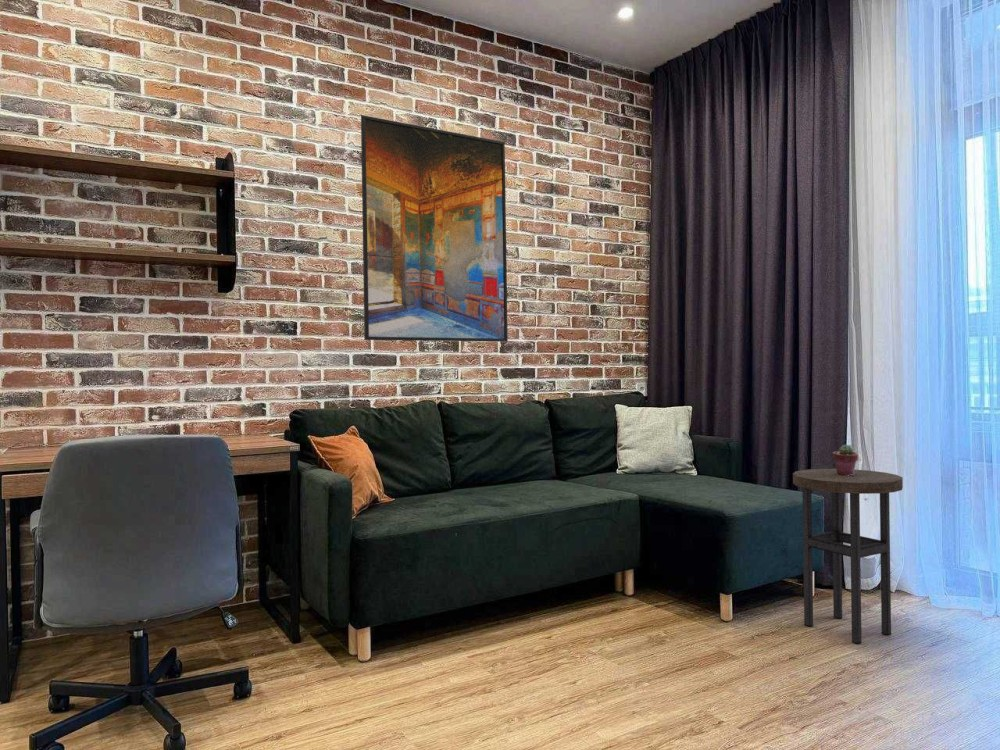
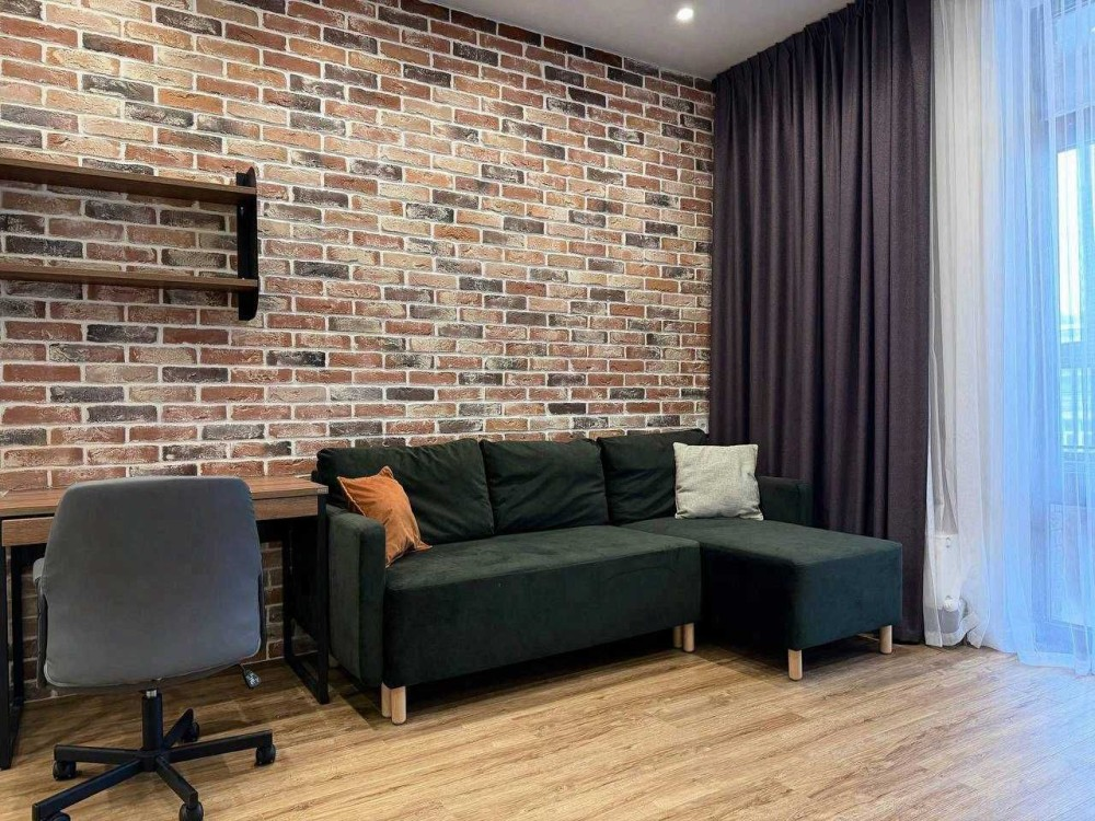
- potted succulent [832,444,859,476]
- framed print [360,114,509,343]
- side table [792,468,904,645]
